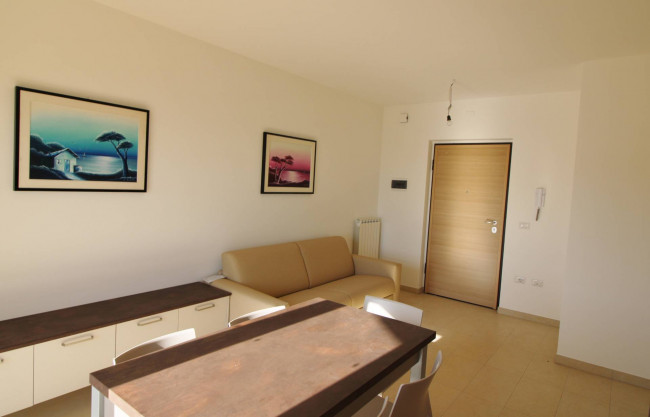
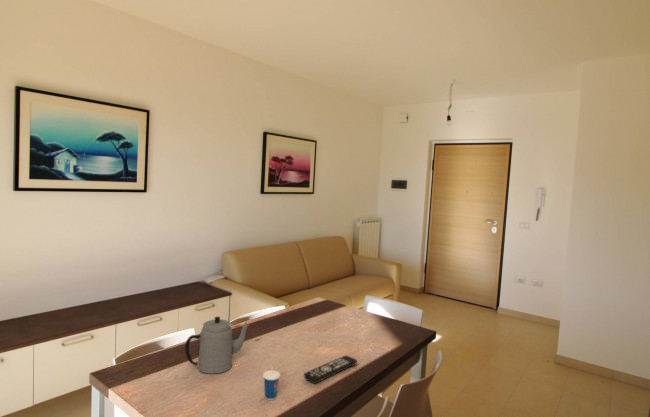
+ remote control [303,355,358,384]
+ teapot [184,316,250,375]
+ cup [262,363,281,401]
